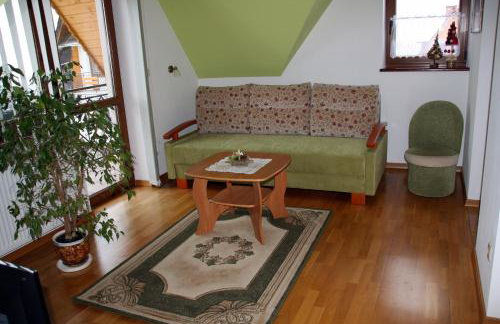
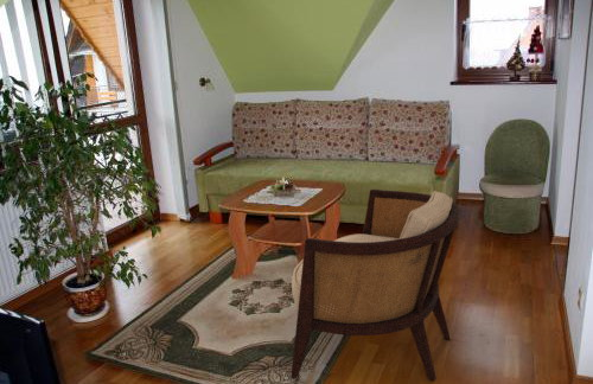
+ armchair [291,188,460,383]
